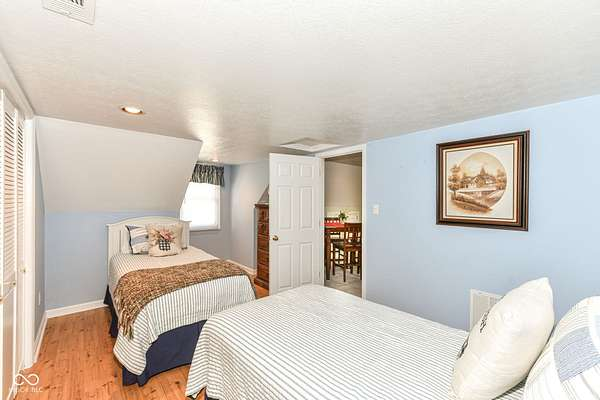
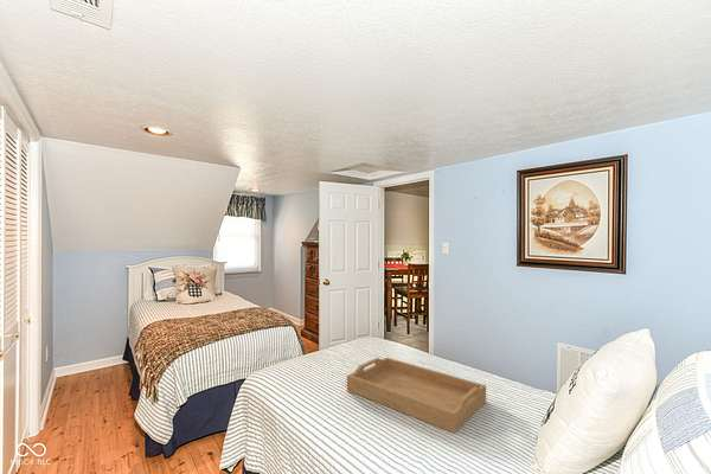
+ serving tray [346,357,487,434]
